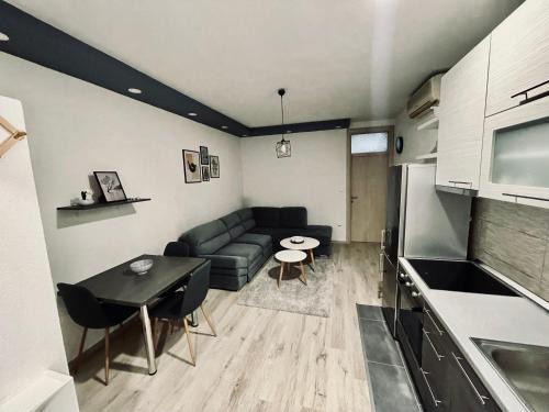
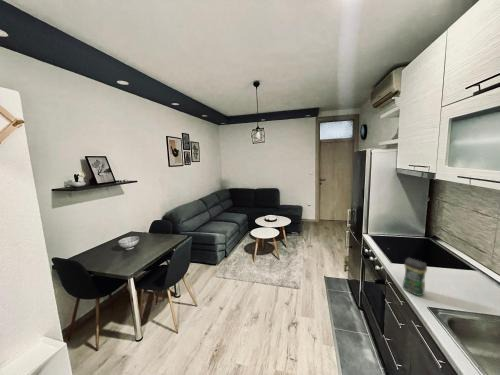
+ coffee jar [402,257,428,297]
